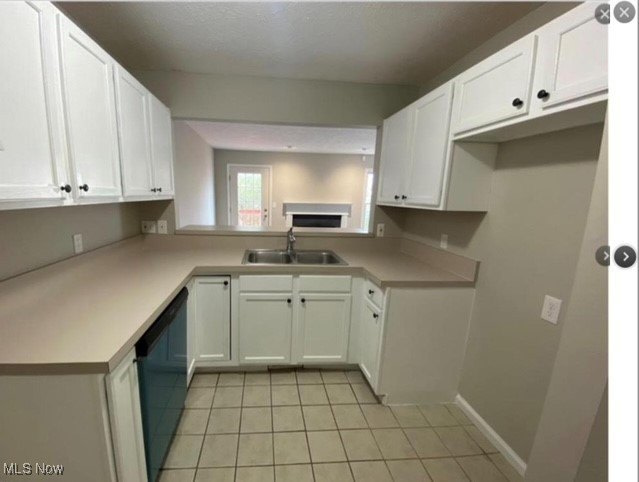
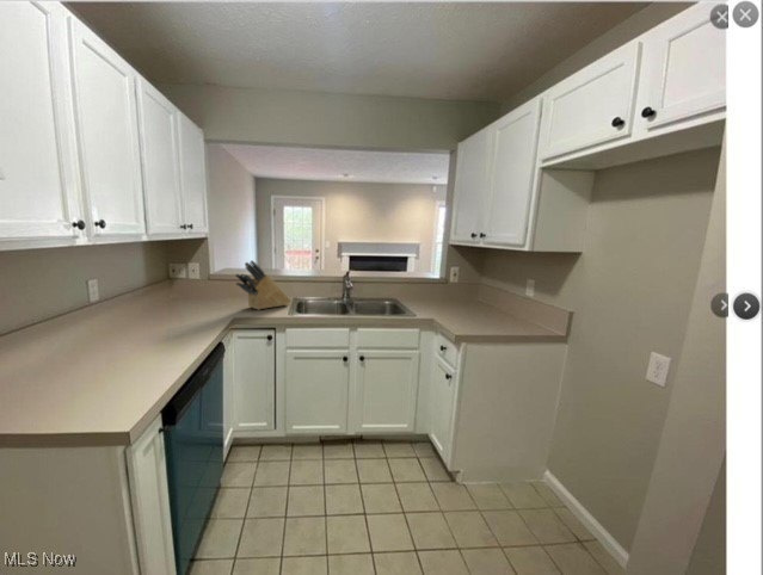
+ knife block [234,259,293,311]
